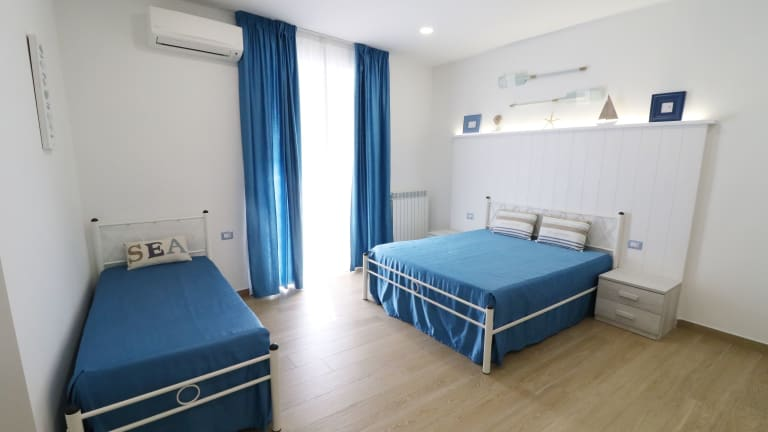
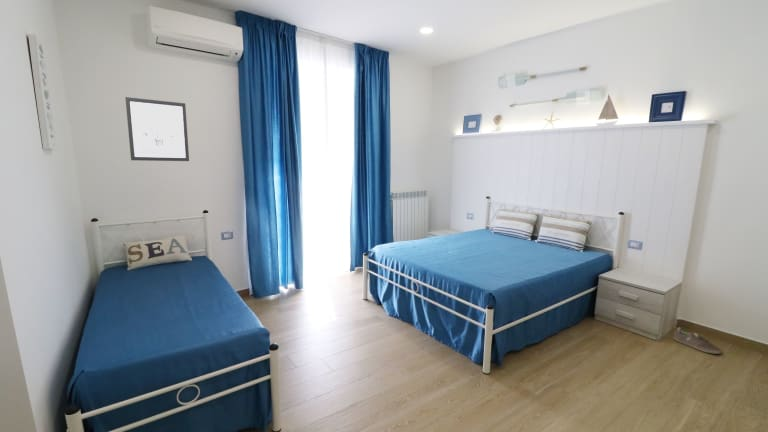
+ sneaker [673,327,722,355]
+ wall art [125,96,190,162]
